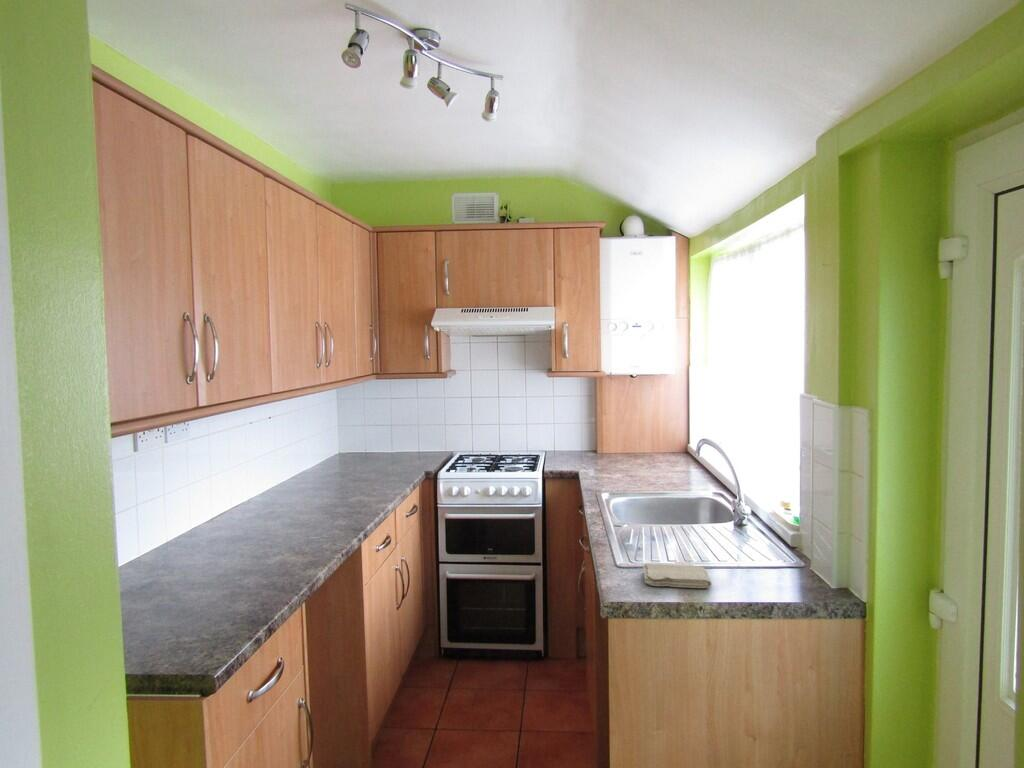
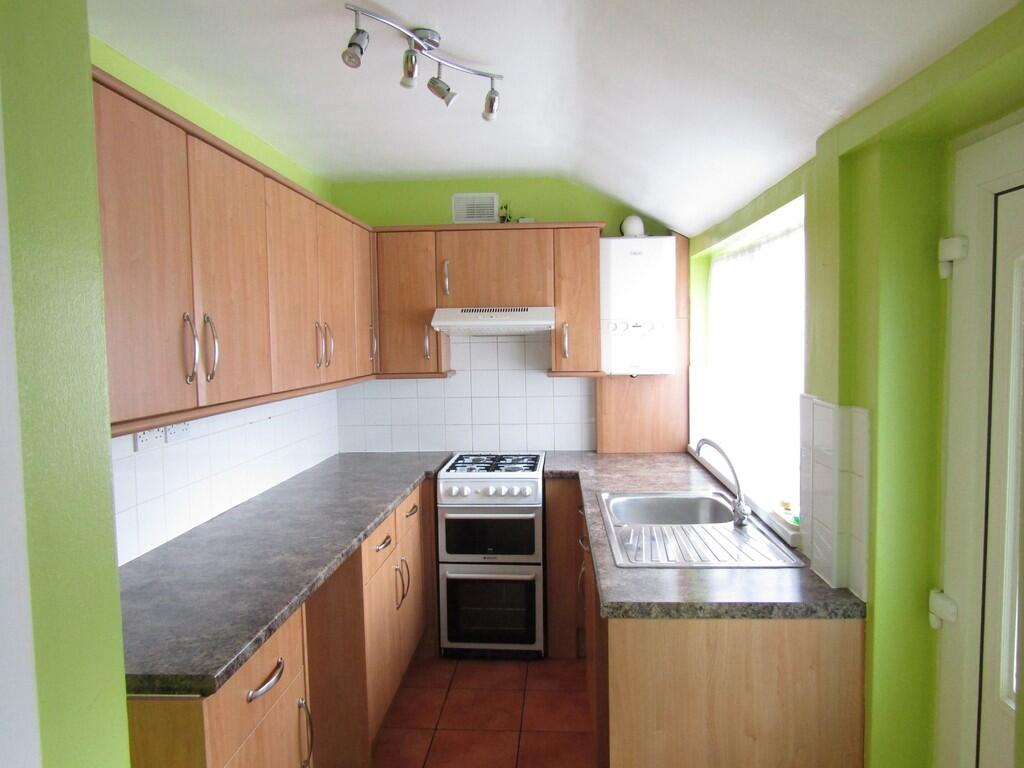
- washcloth [641,562,713,589]
